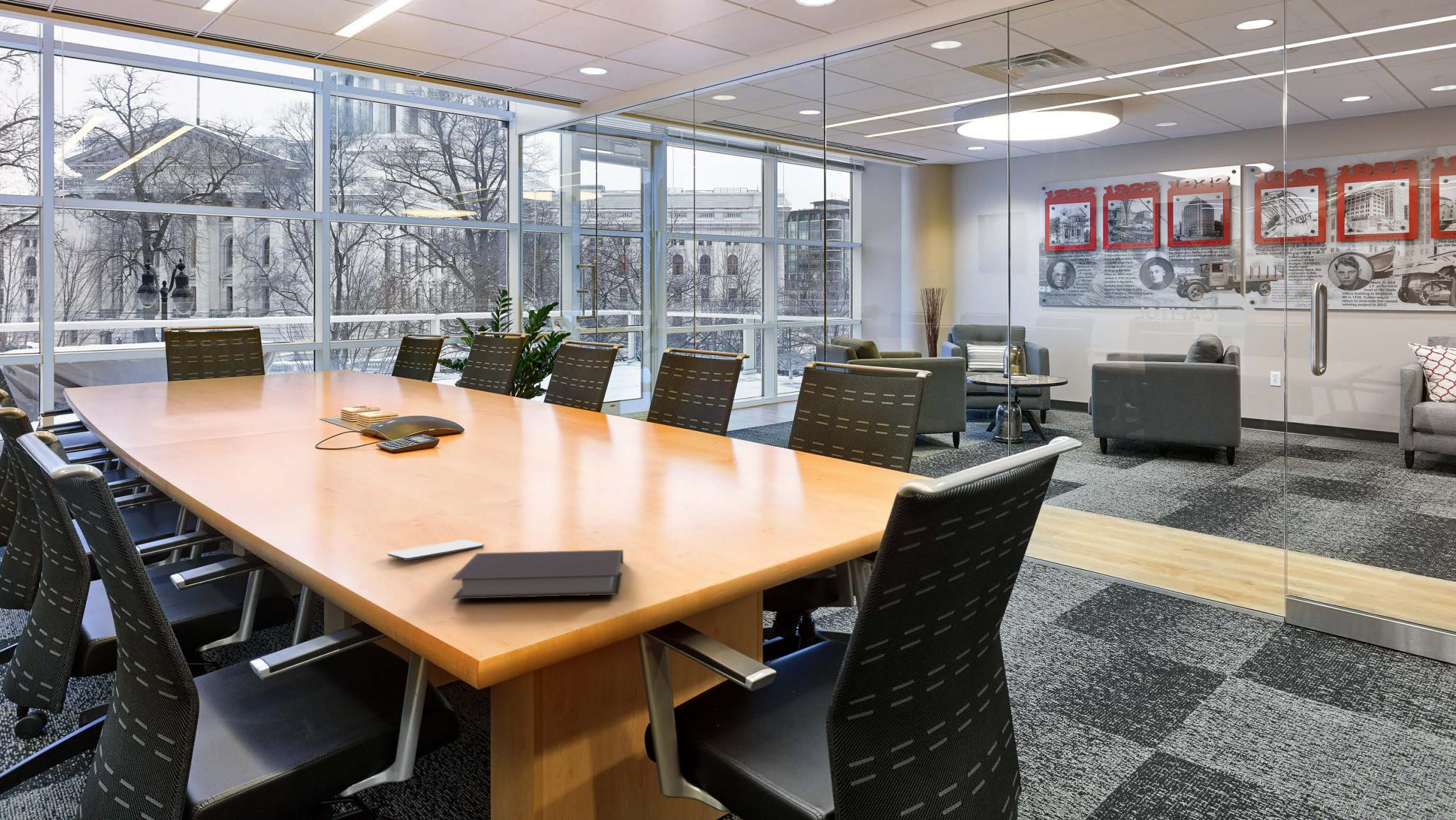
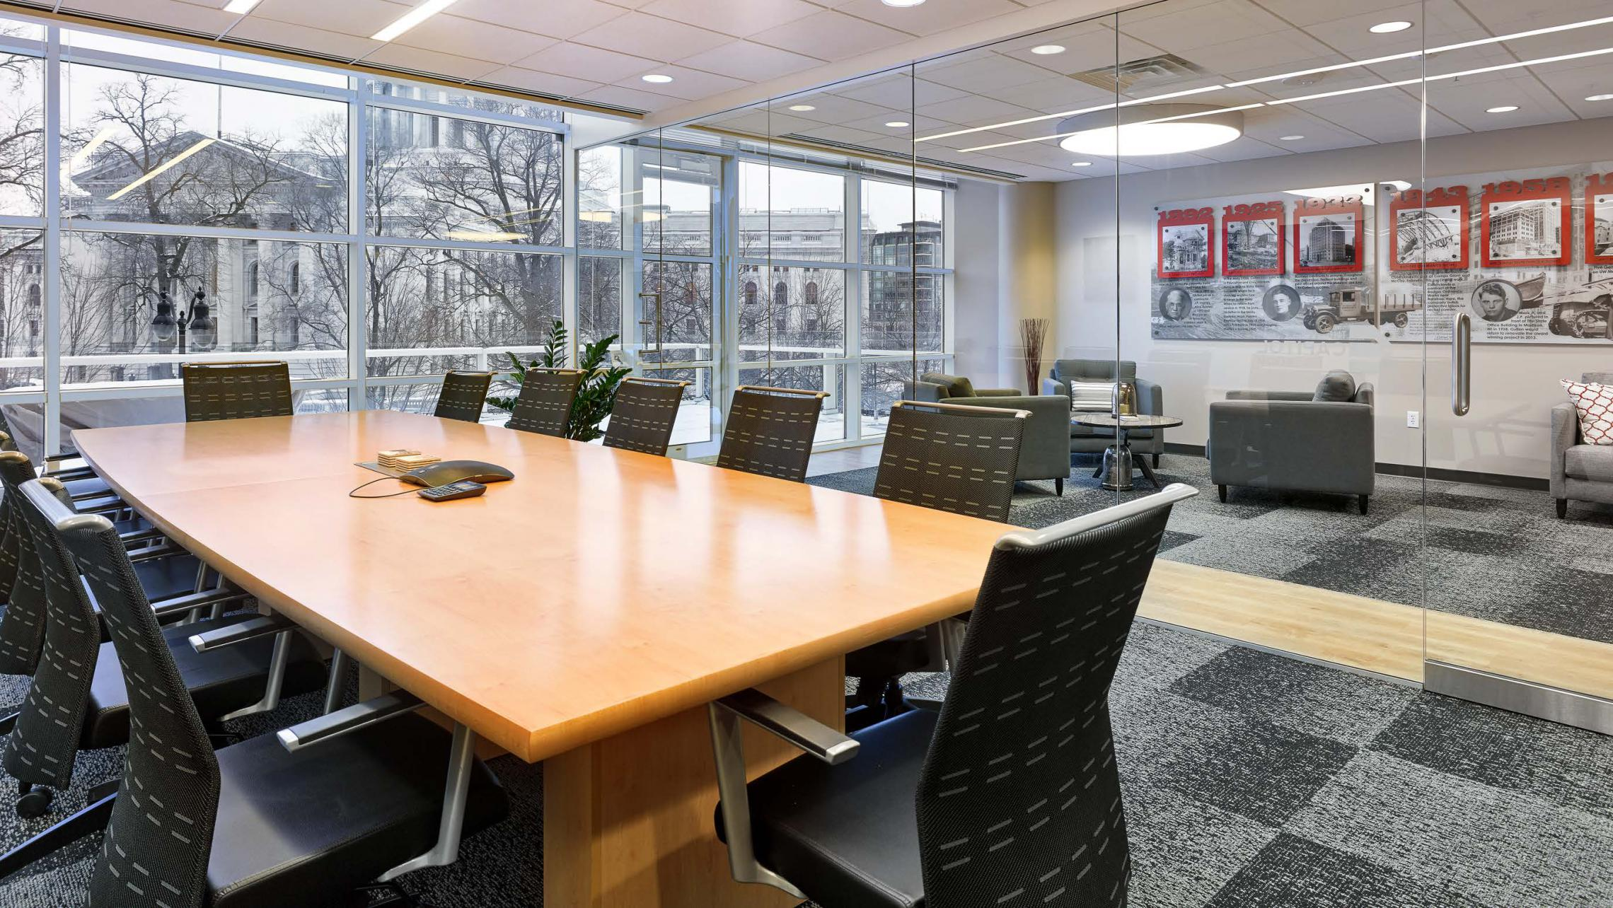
- smartphone [387,539,485,561]
- notebook [451,549,624,600]
